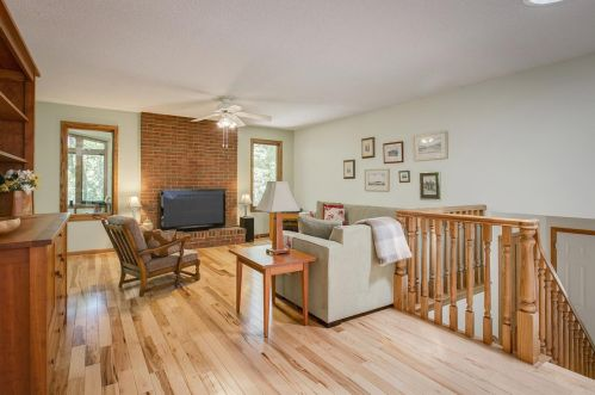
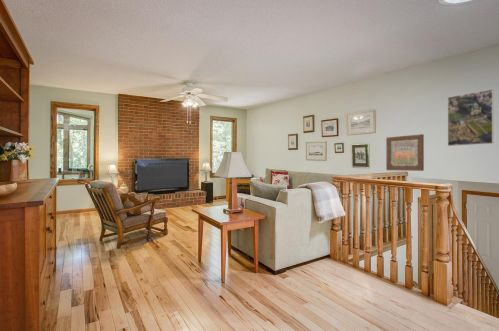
+ wall art [385,133,425,172]
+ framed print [447,88,494,147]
